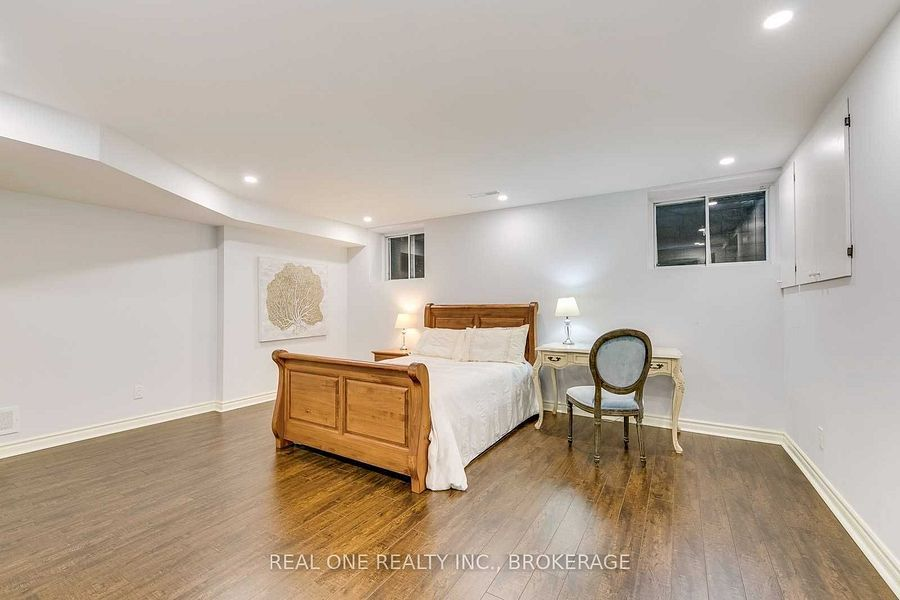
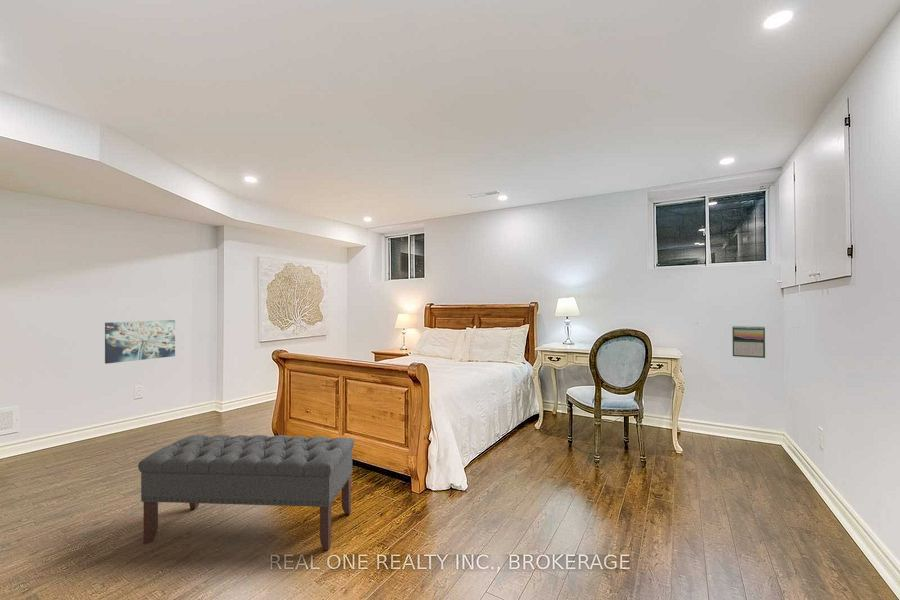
+ bench [137,434,355,551]
+ calendar [731,325,766,359]
+ wall art [104,319,176,365]
